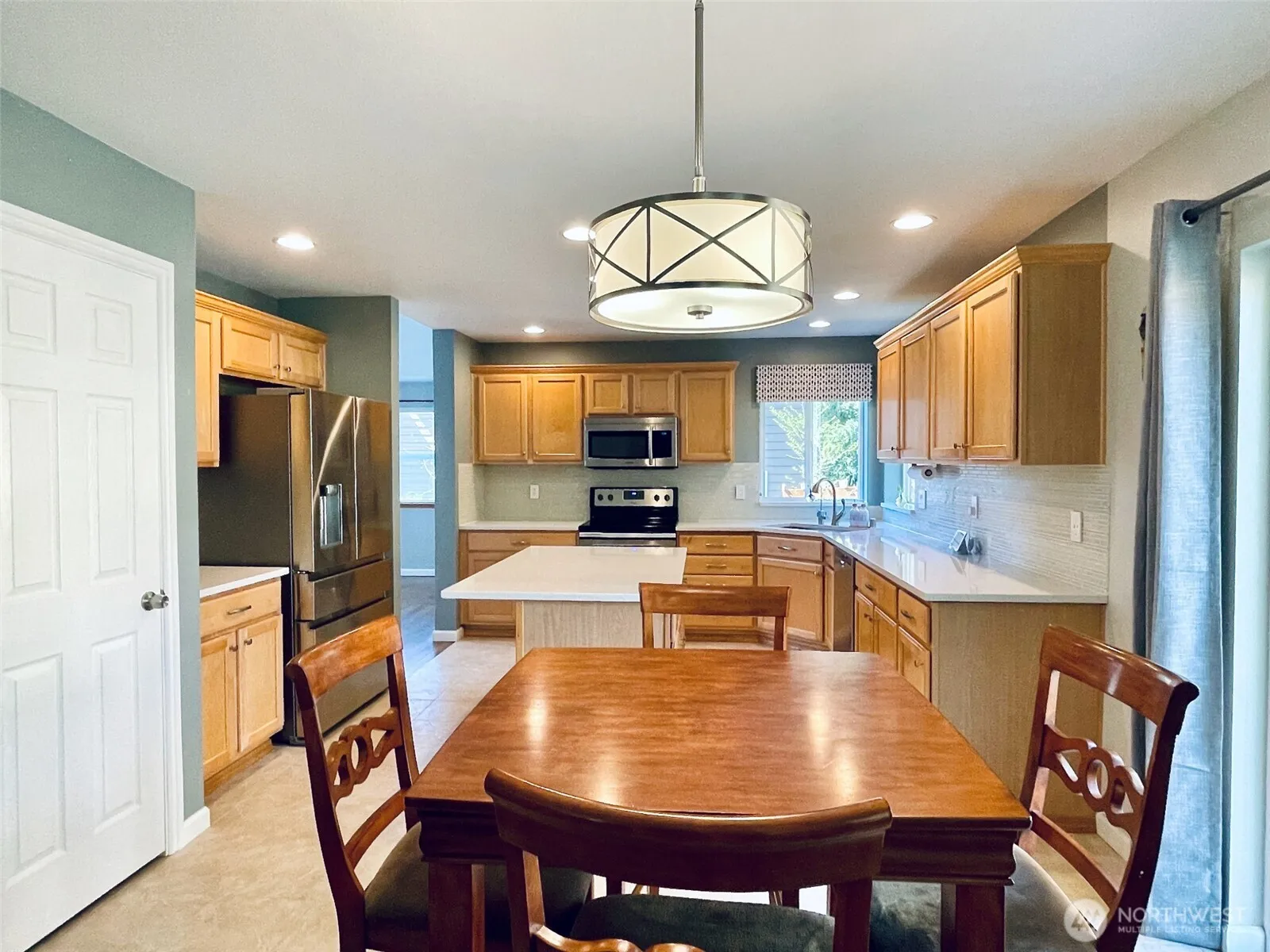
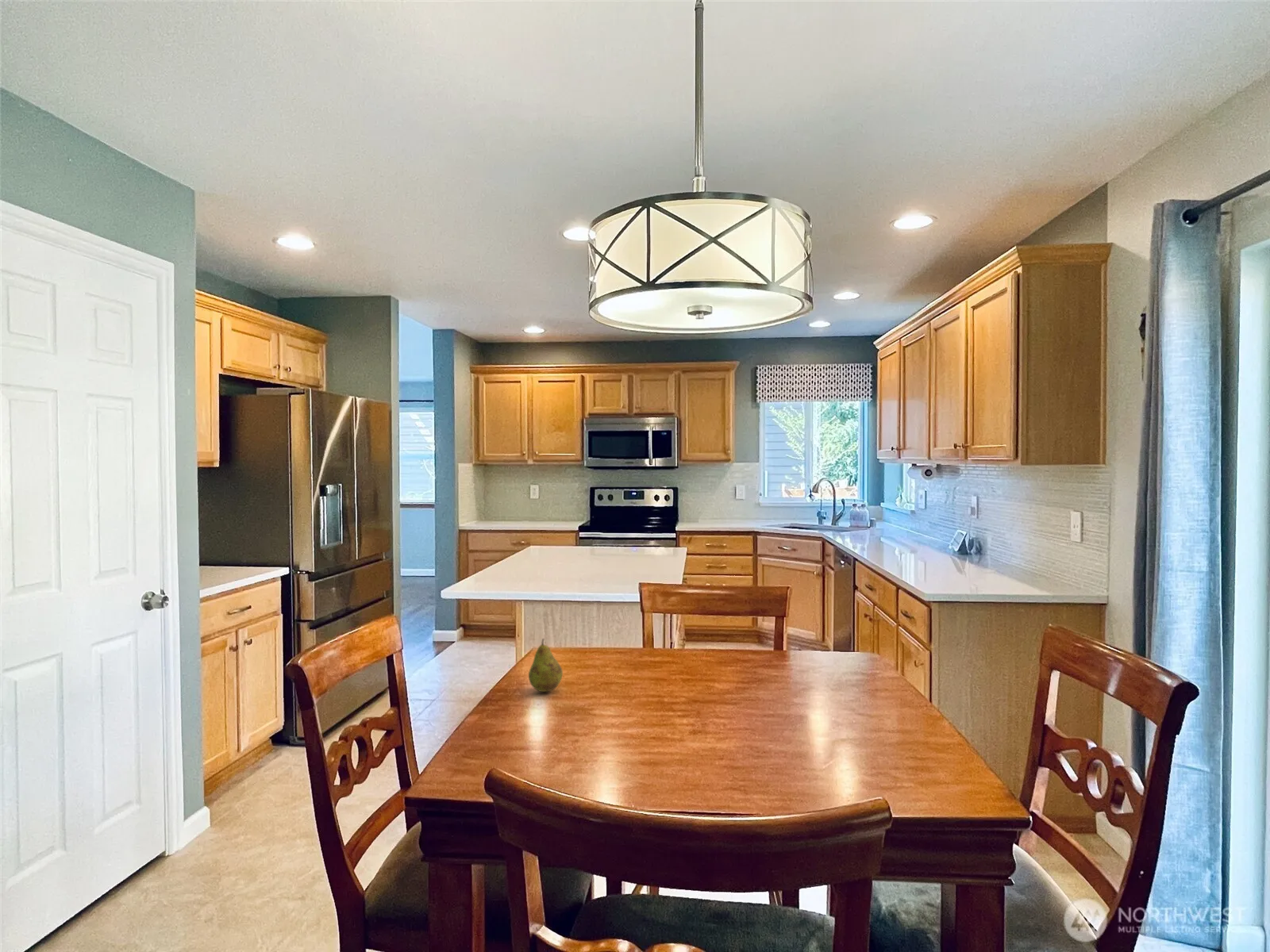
+ fruit [528,638,564,693]
